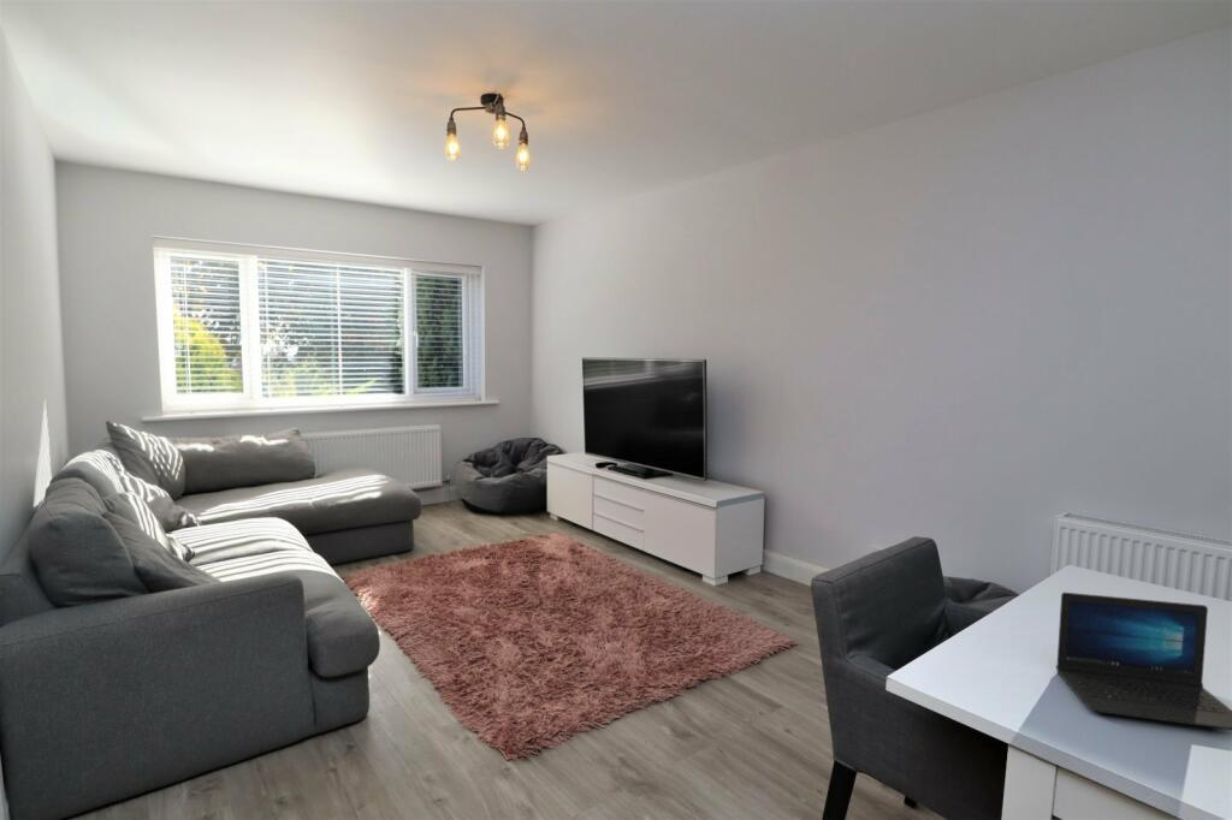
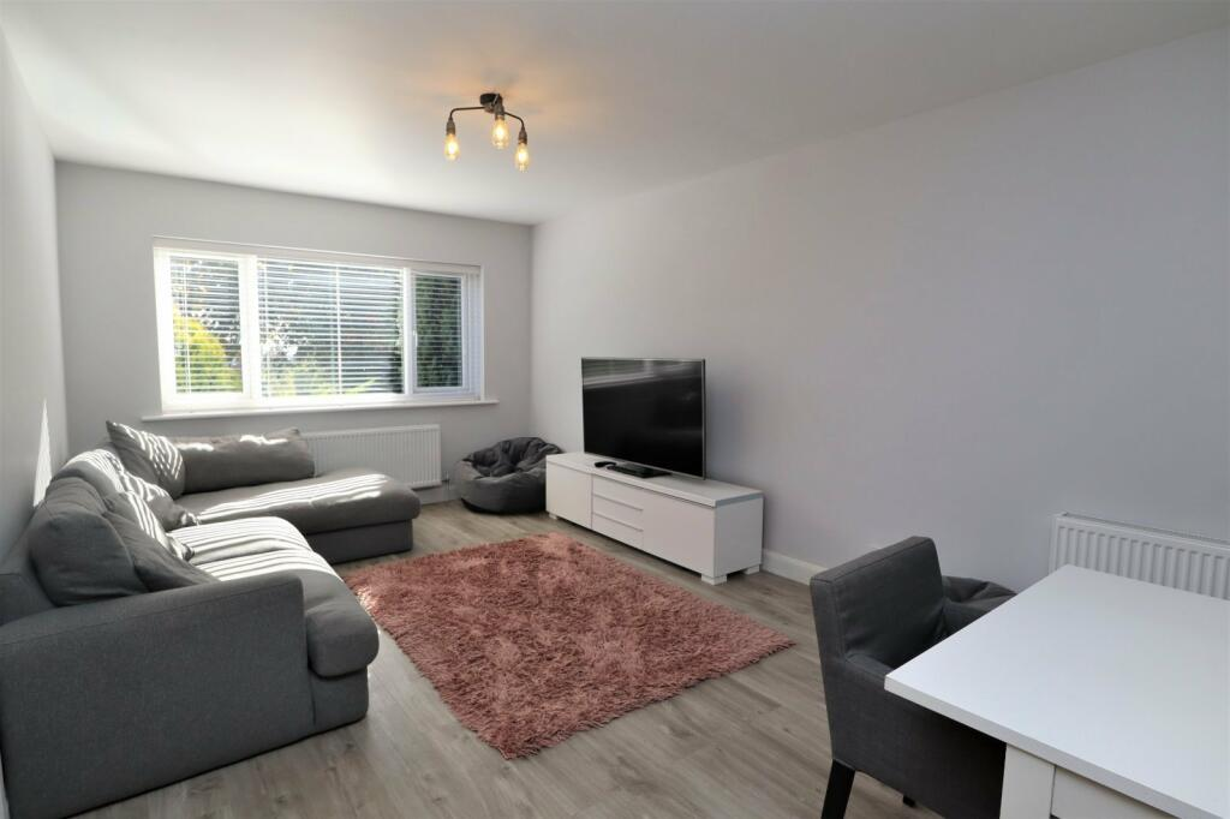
- laptop [1055,592,1232,731]
